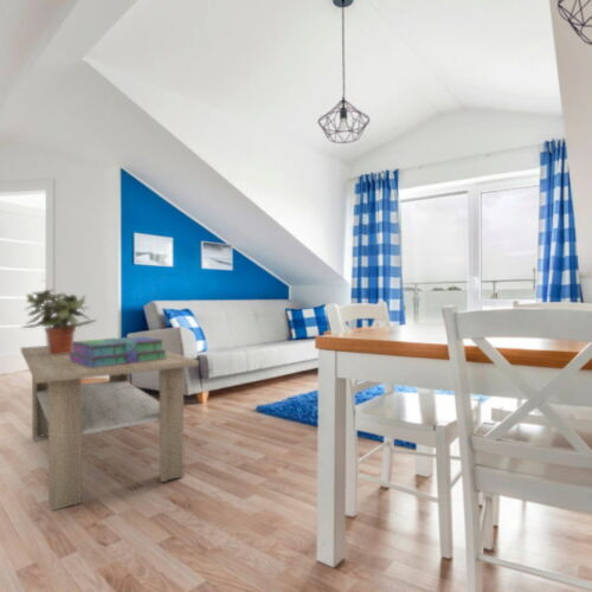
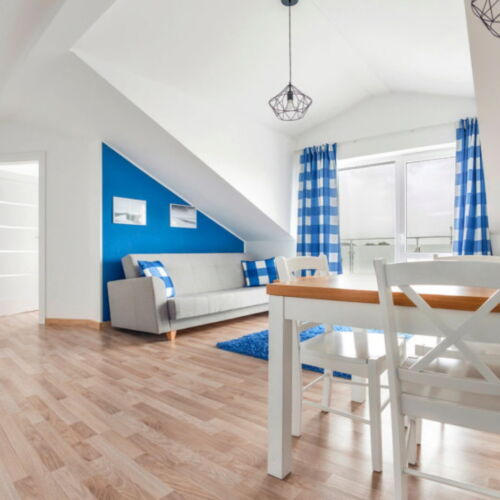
- coffee table [20,345,200,511]
- potted plant [20,288,98,355]
- stack of books [70,335,168,367]
